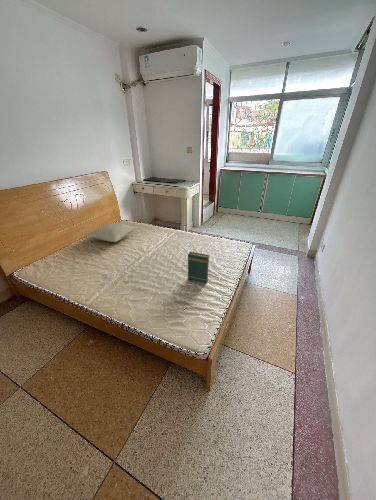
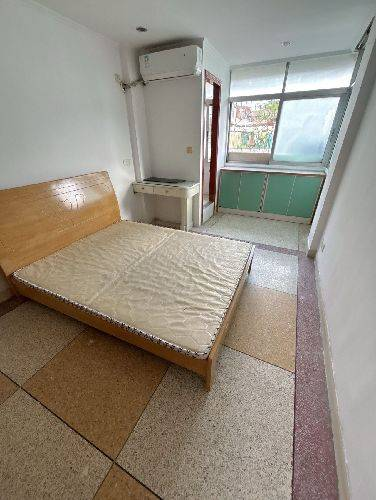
- book [187,251,210,285]
- pillow [84,222,139,243]
